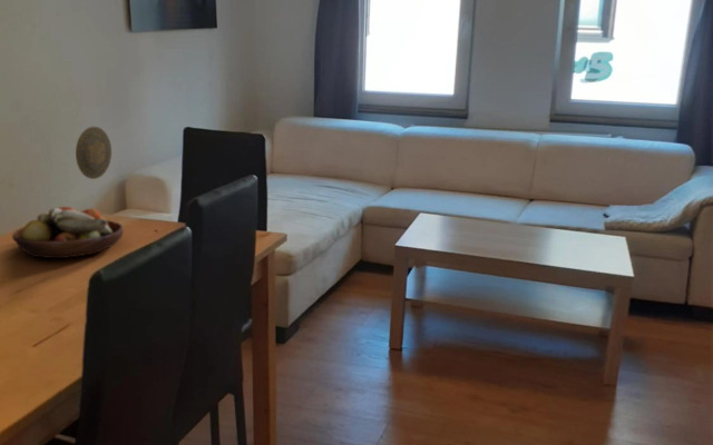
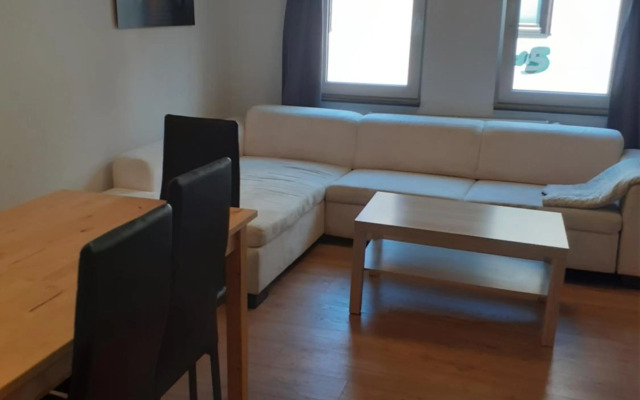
- fruit bowl [11,206,125,259]
- decorative plate [75,126,113,180]
